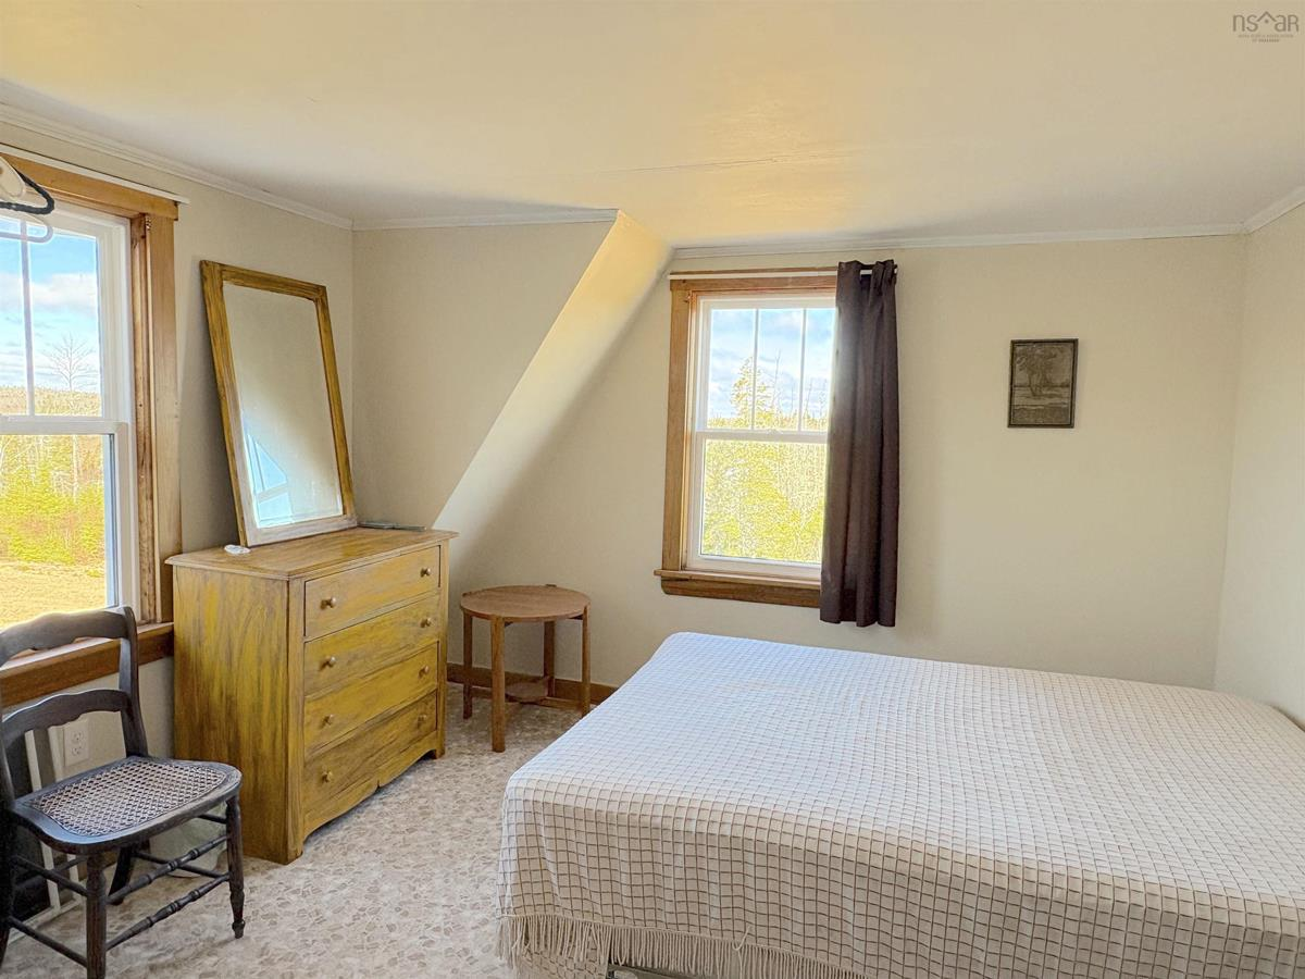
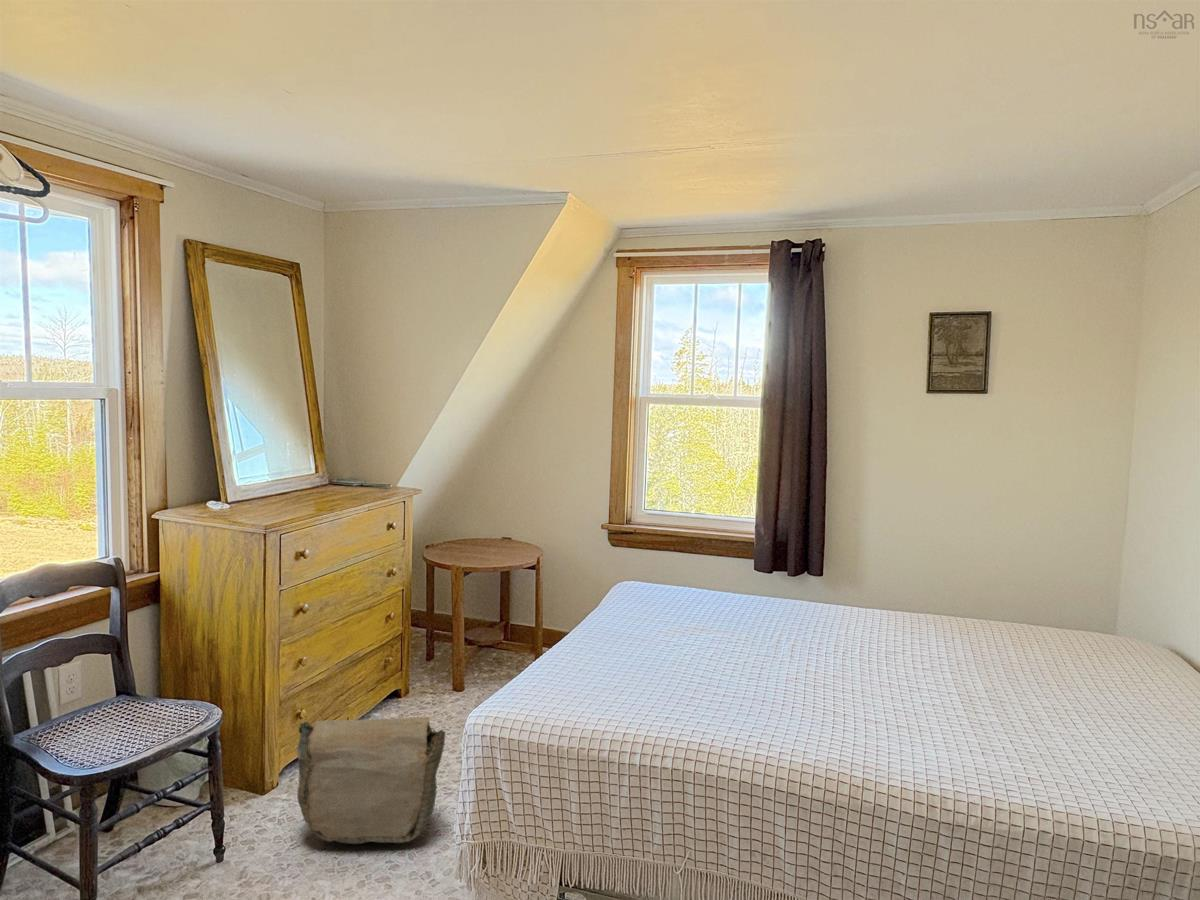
+ bag [296,715,447,845]
